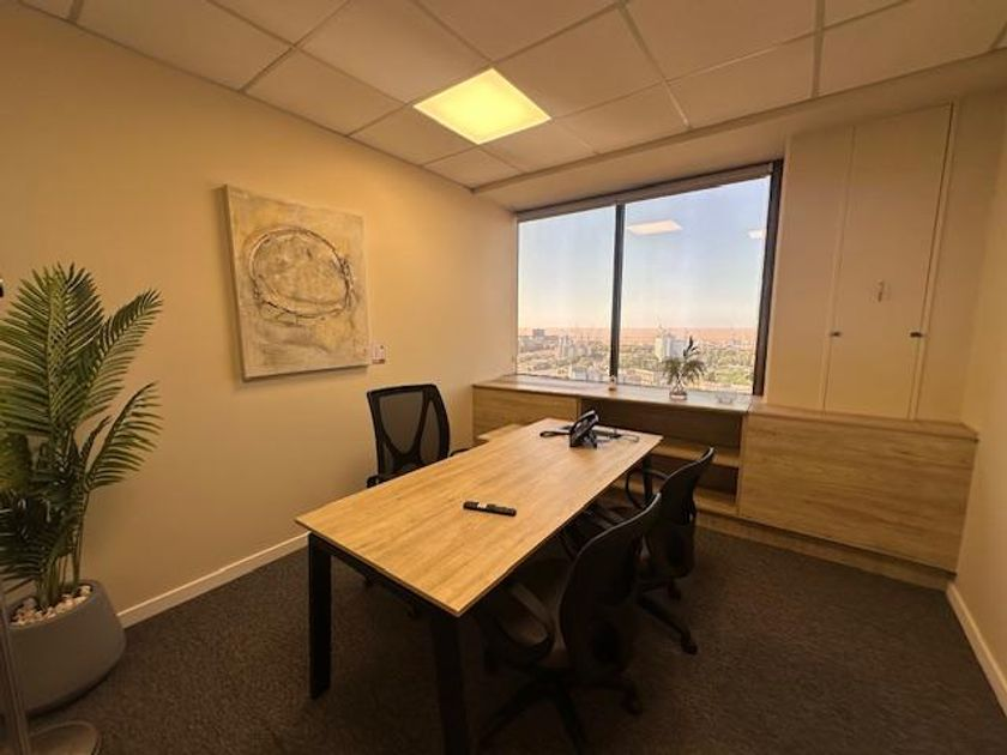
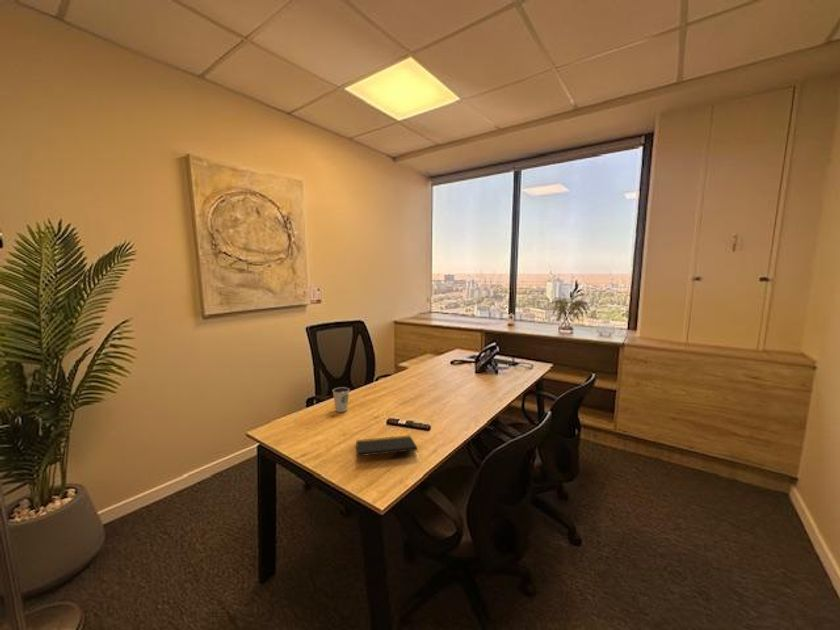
+ notepad [355,435,419,457]
+ dixie cup [332,386,350,413]
